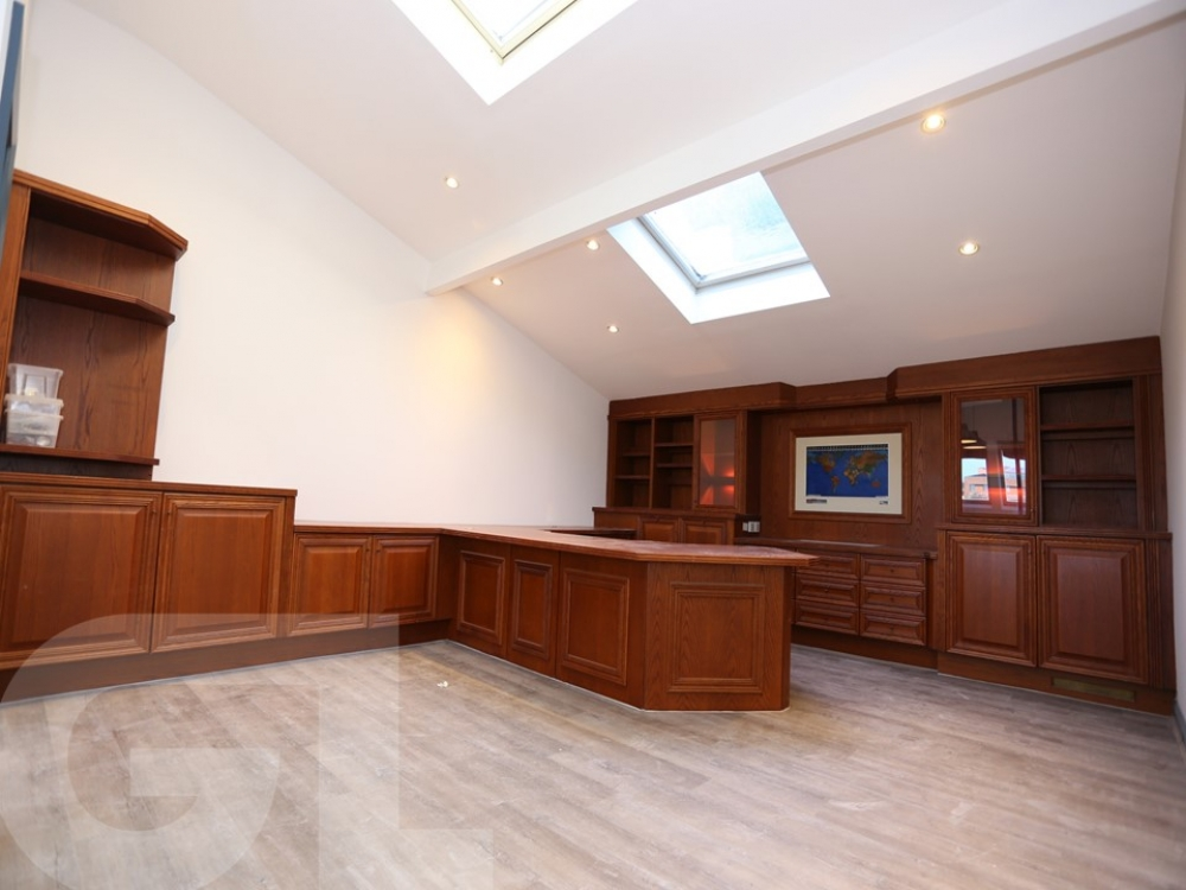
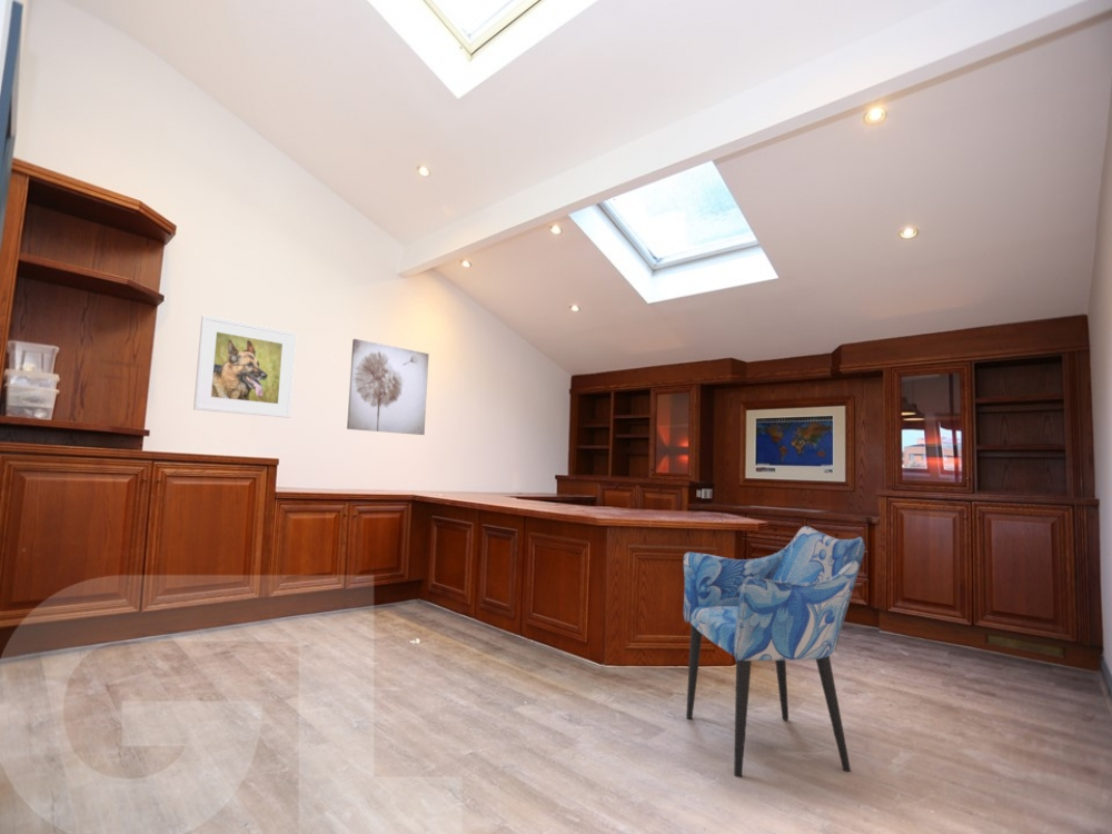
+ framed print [192,315,297,419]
+ wall art [346,338,430,436]
+ armchair [683,525,866,778]
